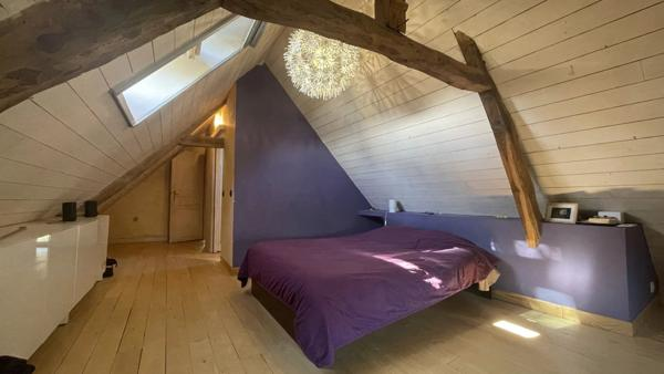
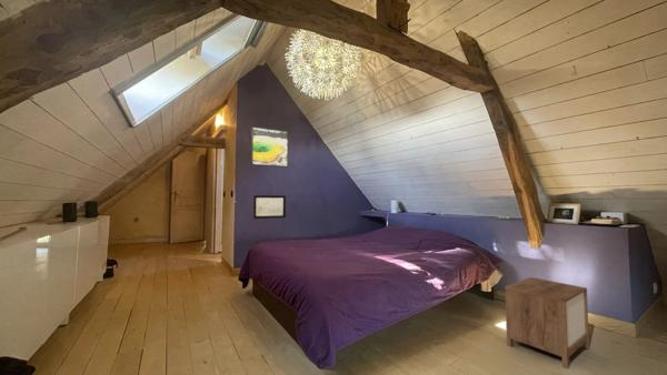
+ wall art [252,194,287,220]
+ nightstand [504,276,590,371]
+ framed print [250,125,289,169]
